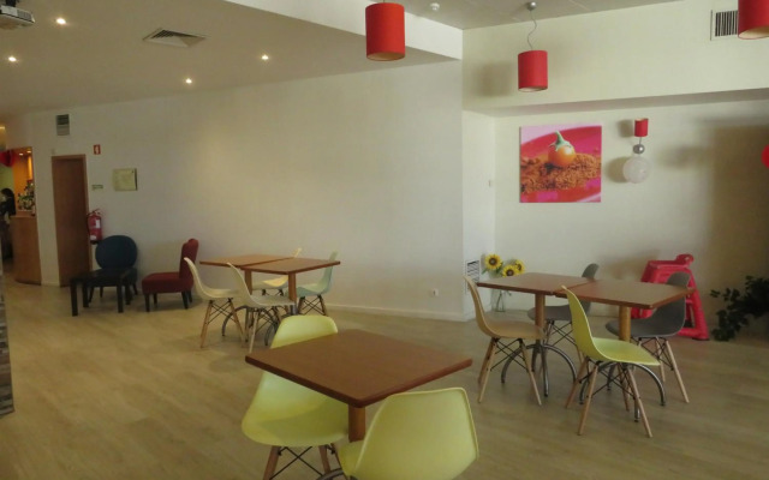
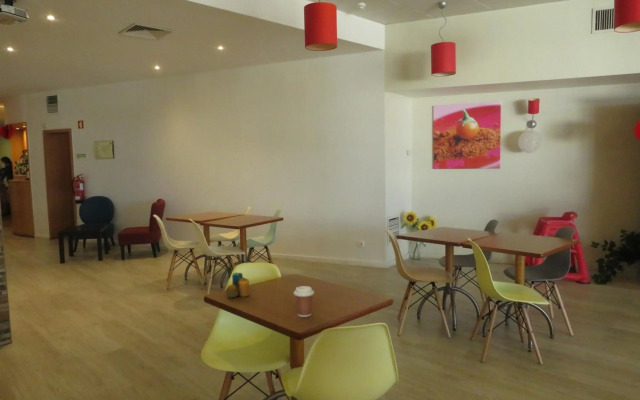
+ coffee cup [293,285,315,318]
+ candle [225,272,250,299]
